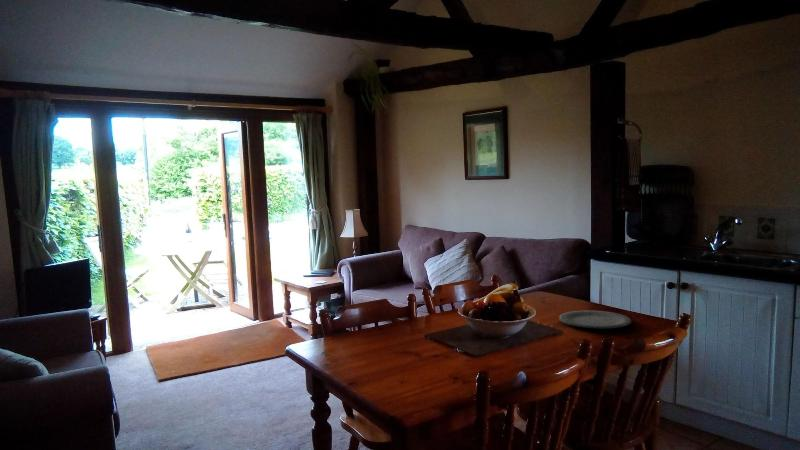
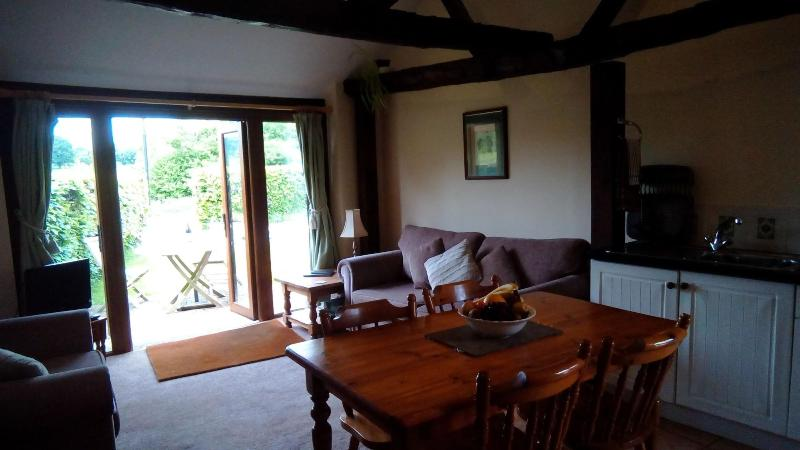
- plate [558,310,632,329]
